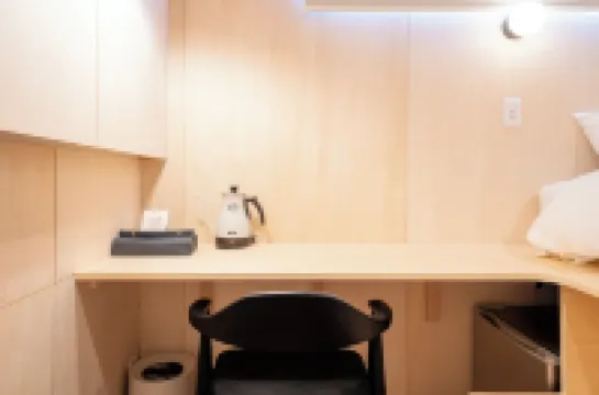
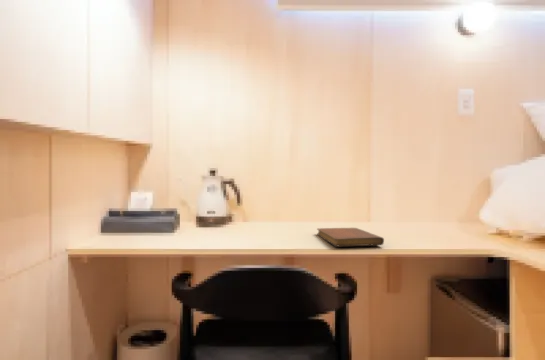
+ notebook [316,227,385,248]
